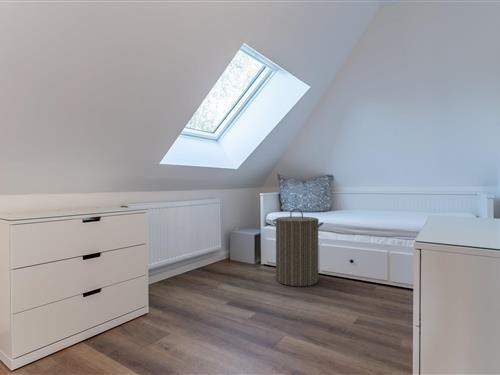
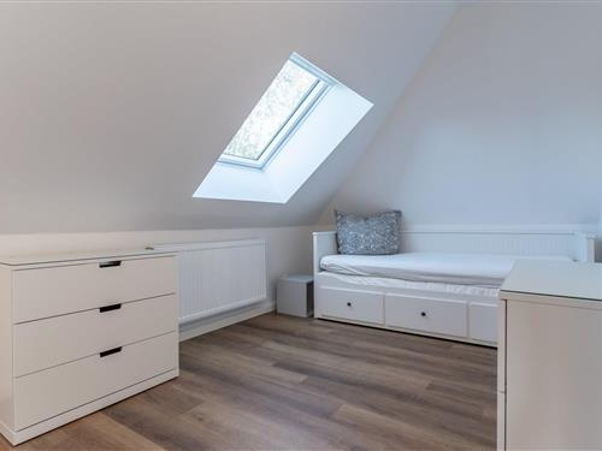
- laundry hamper [272,208,324,287]
